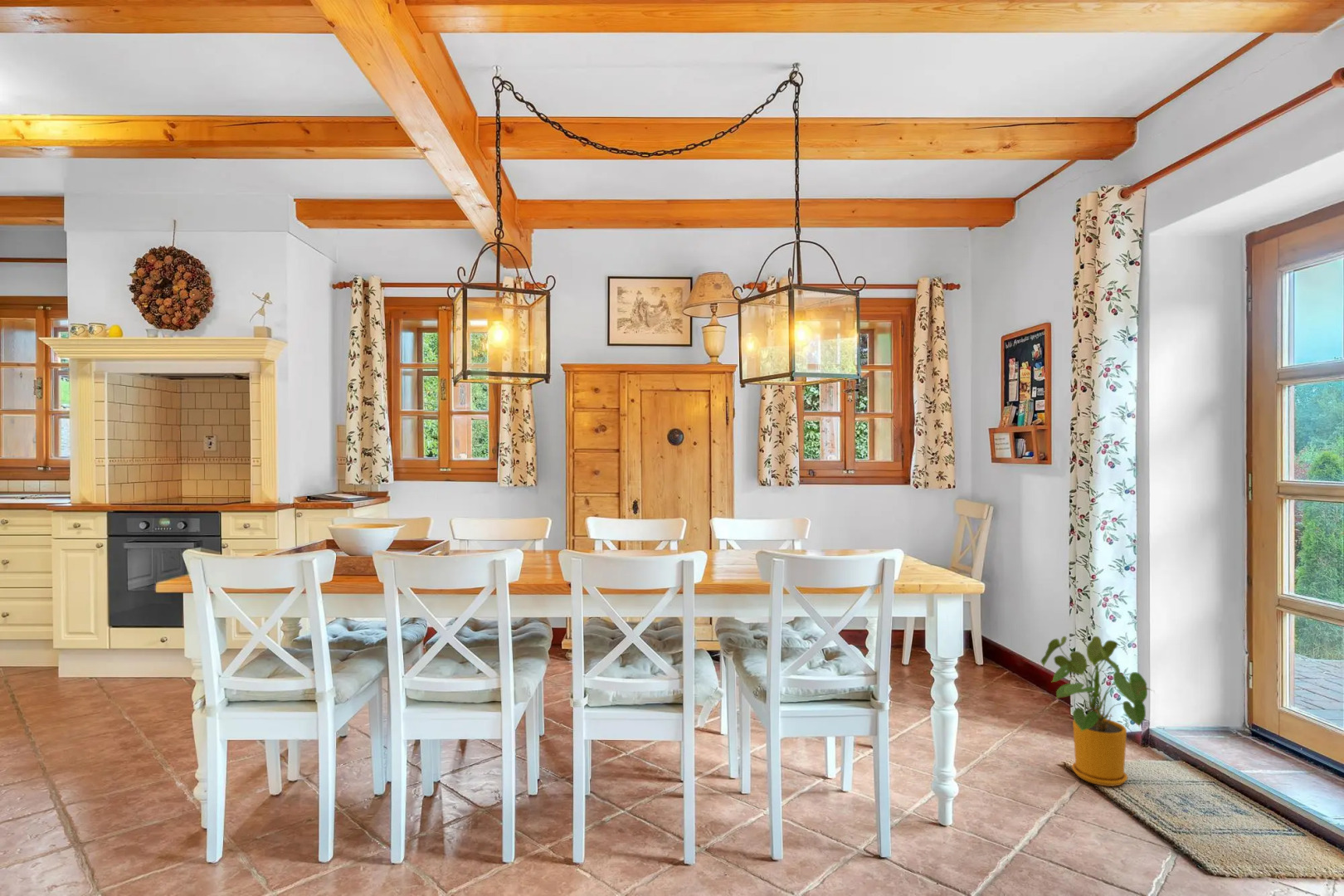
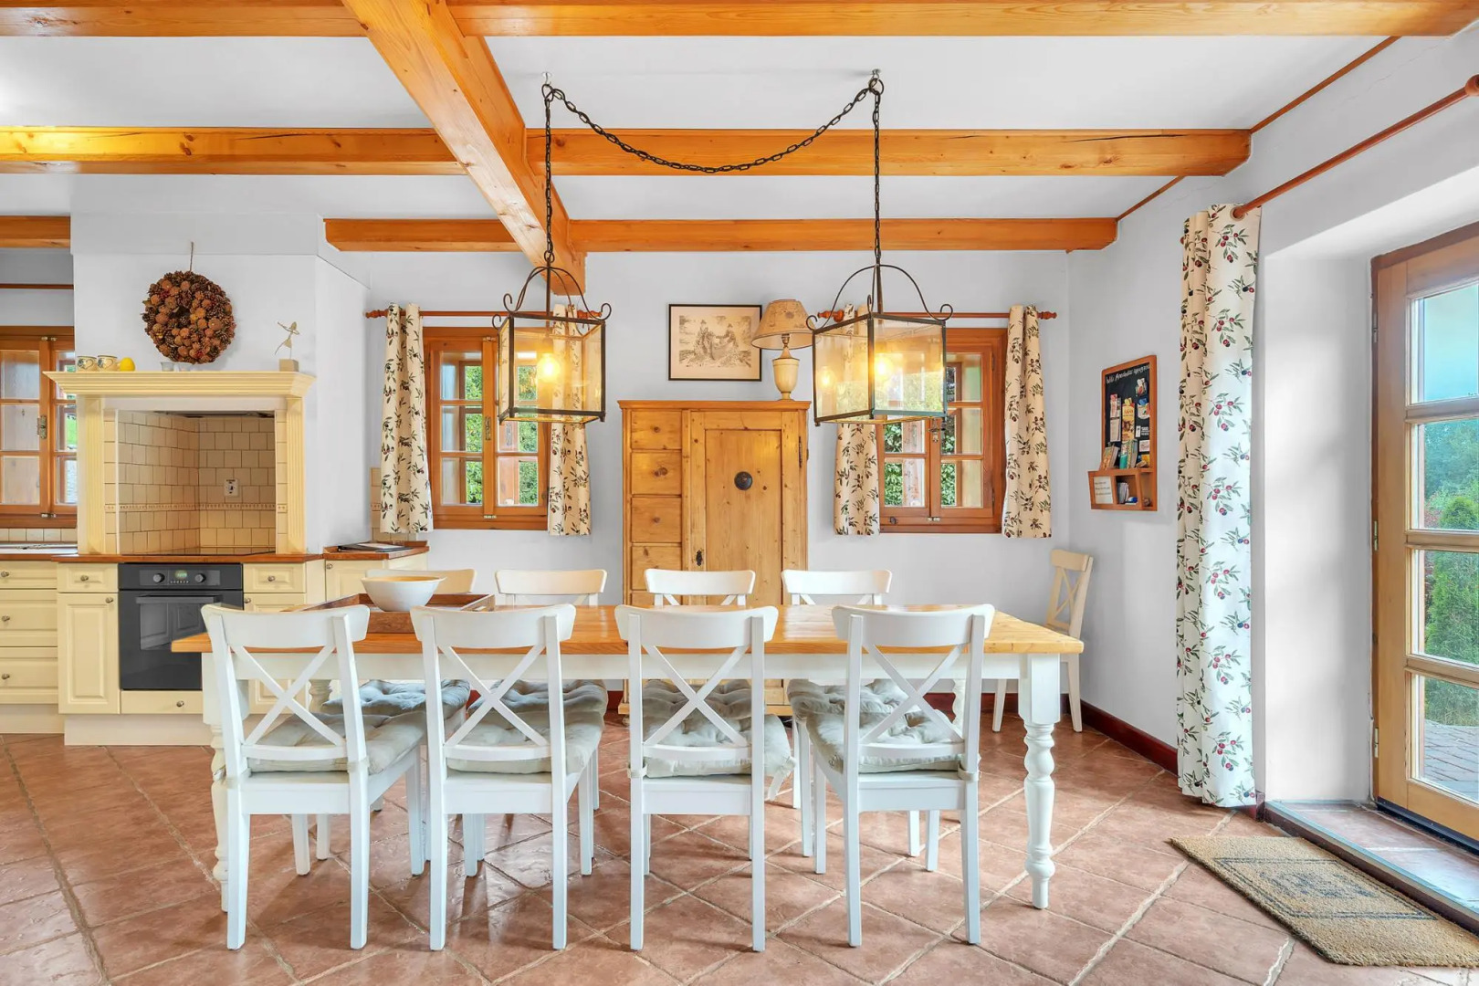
- house plant [1040,635,1154,787]
